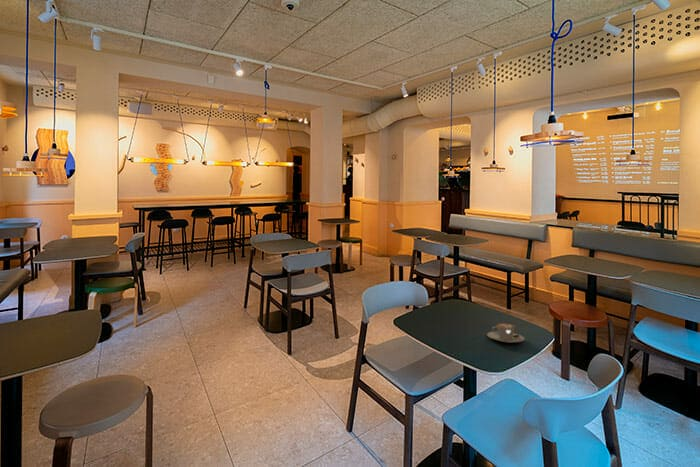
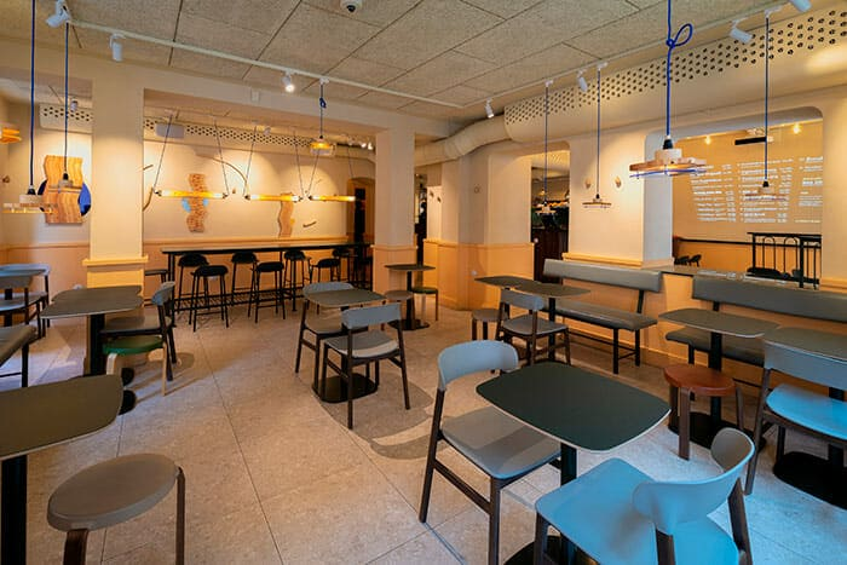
- coffee cup [486,322,526,344]
